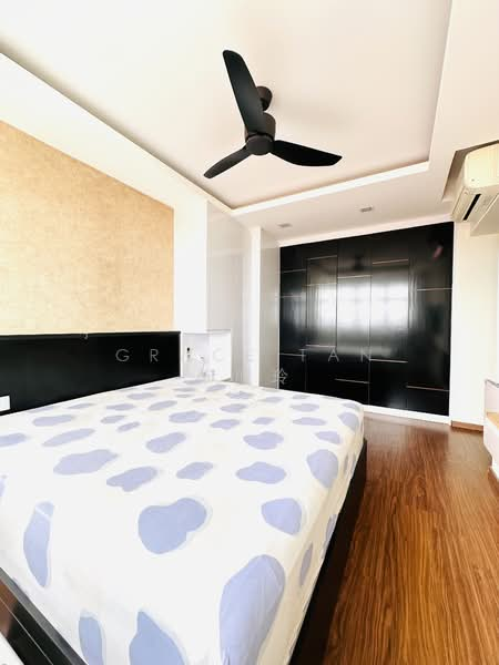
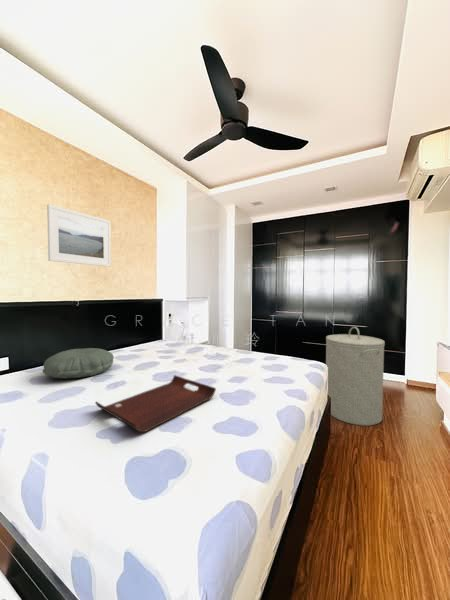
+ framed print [46,204,112,268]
+ pillow [42,347,115,380]
+ serving tray [94,374,217,433]
+ laundry hamper [325,326,386,427]
